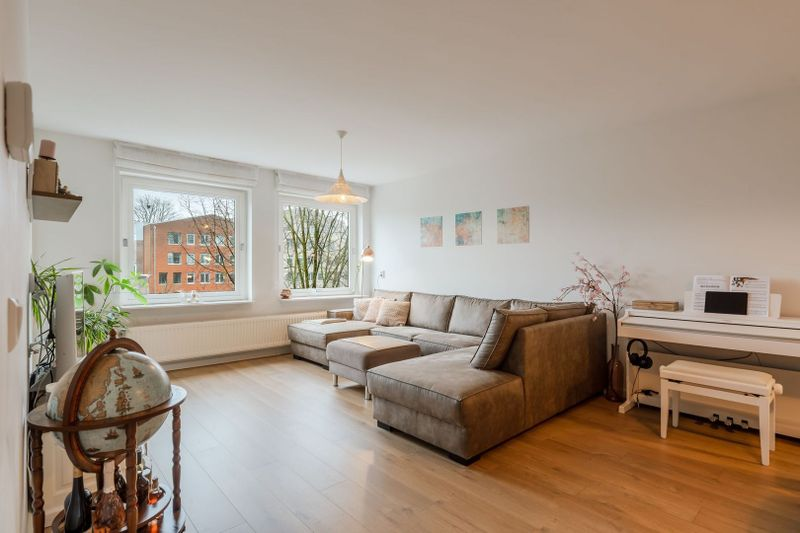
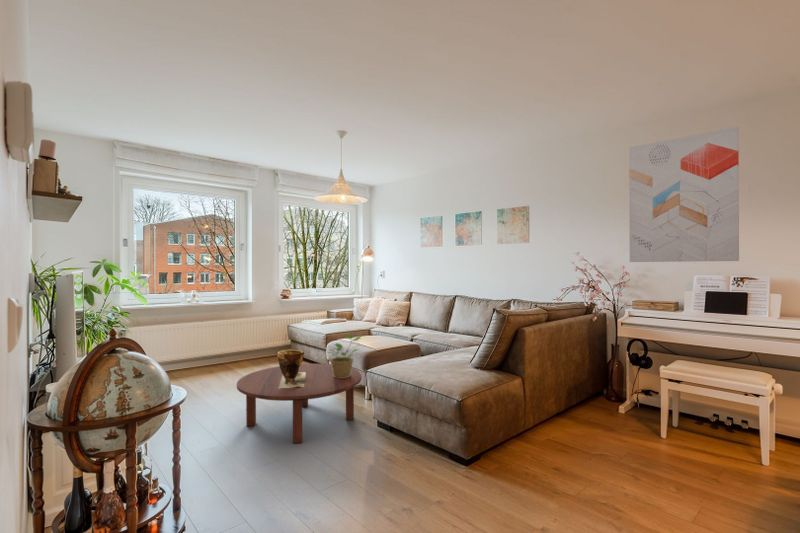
+ wall art [628,126,740,263]
+ potted plant [326,333,362,378]
+ coffee table [236,363,363,444]
+ clay pot [276,349,306,389]
